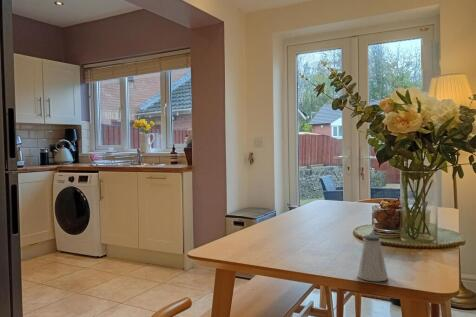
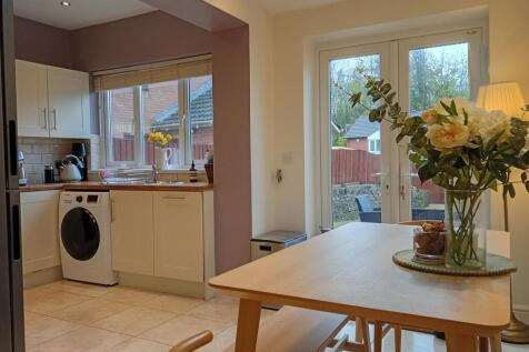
- saltshaker [357,234,389,282]
